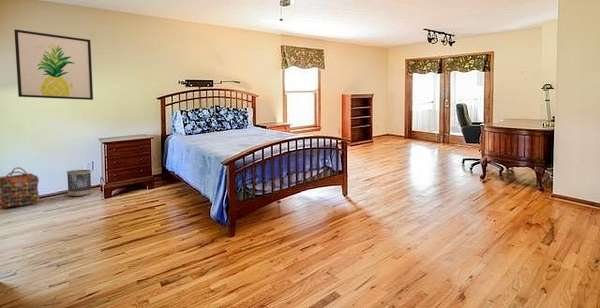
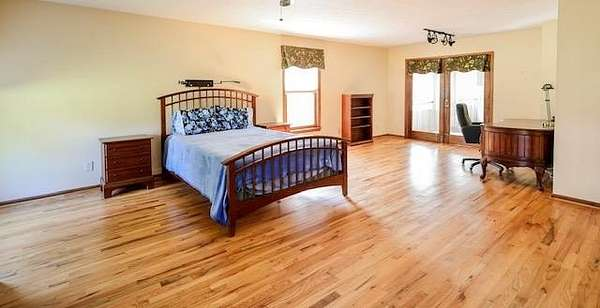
- backpack [0,166,41,209]
- wall art [13,28,94,101]
- wastebasket [66,169,93,197]
